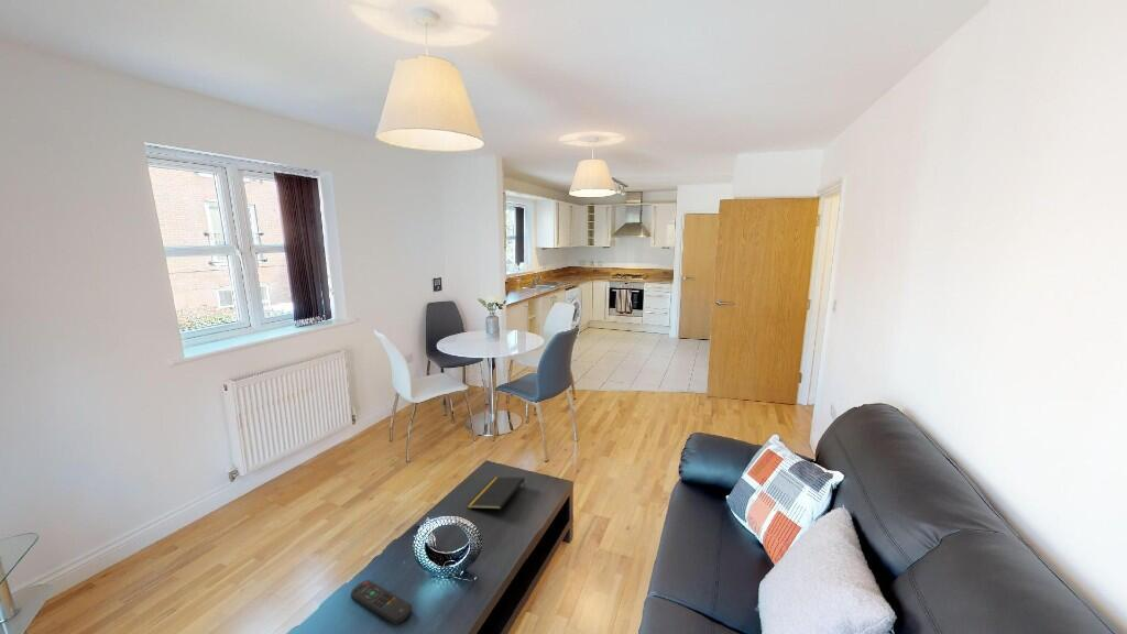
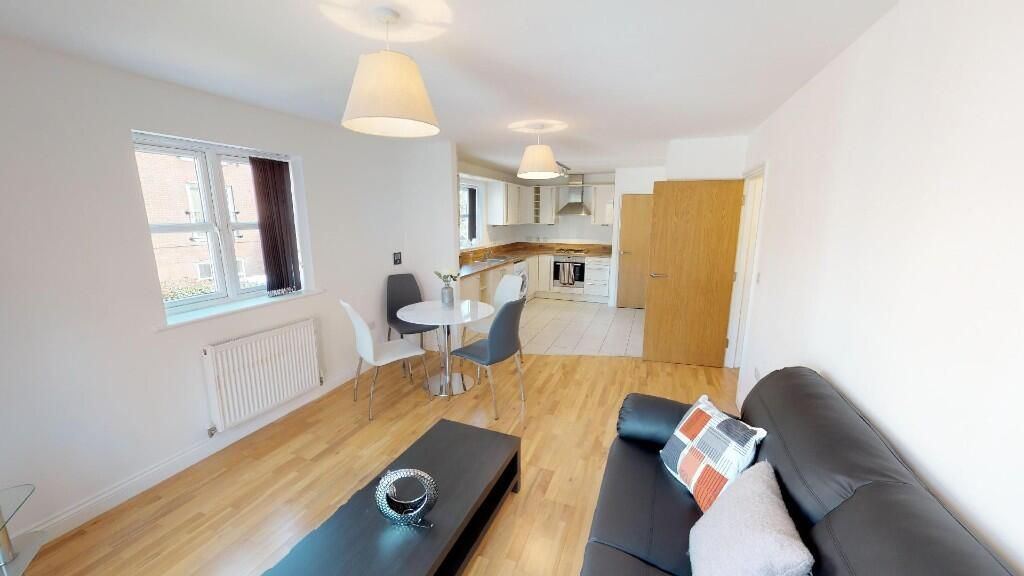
- remote control [350,579,414,625]
- notepad [466,477,526,511]
